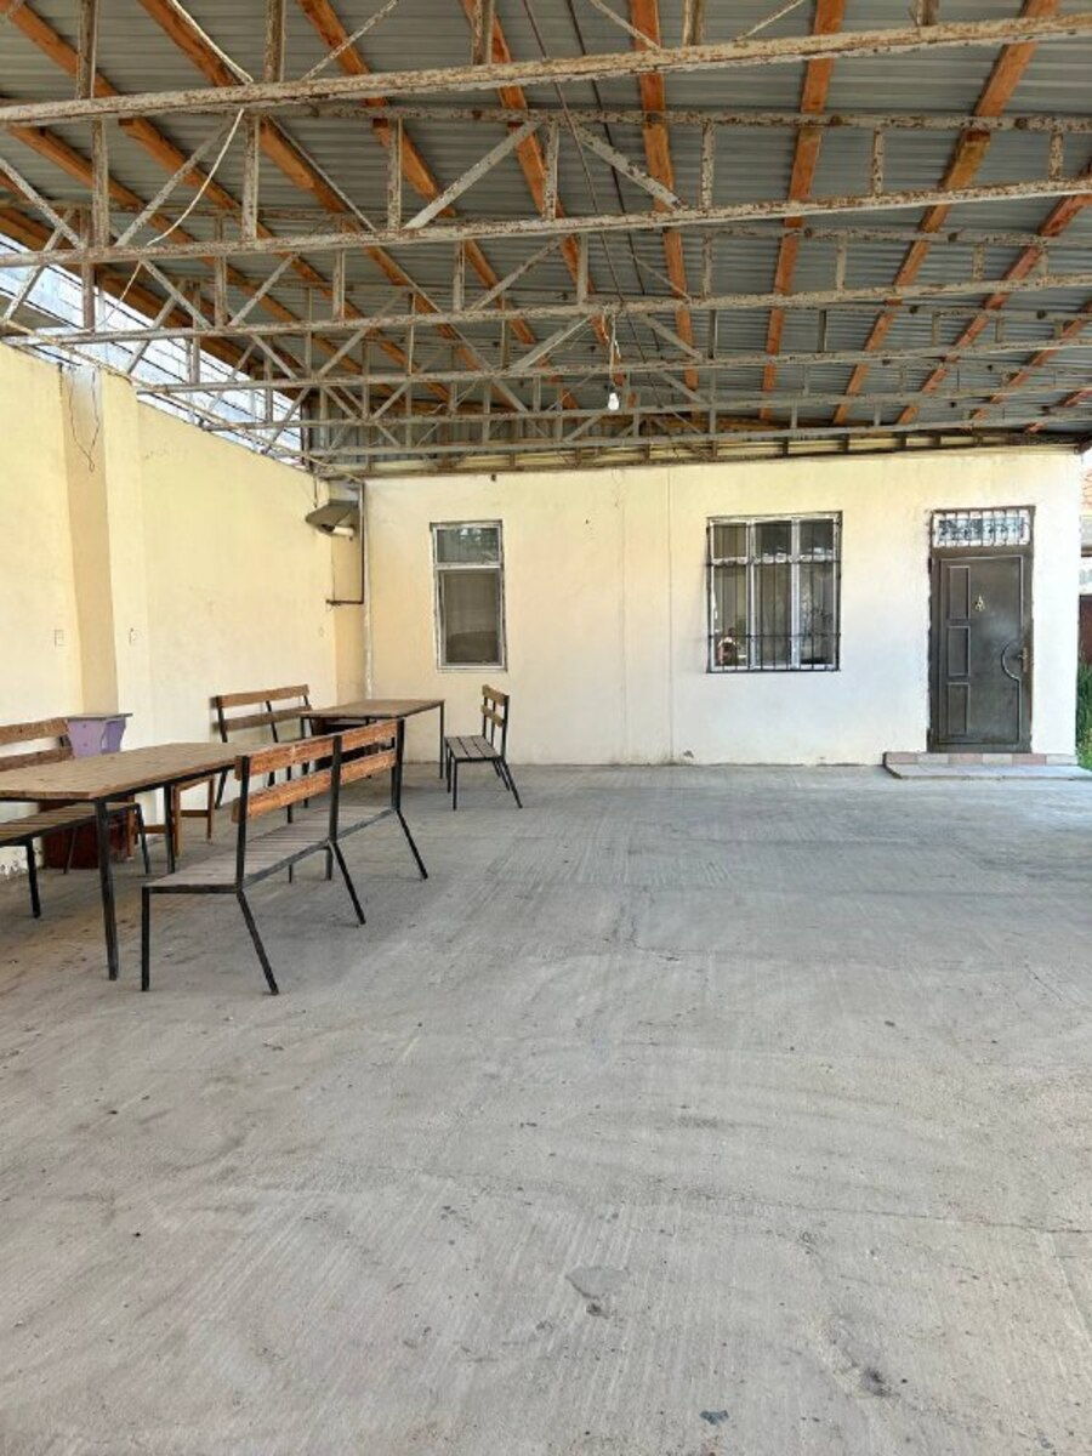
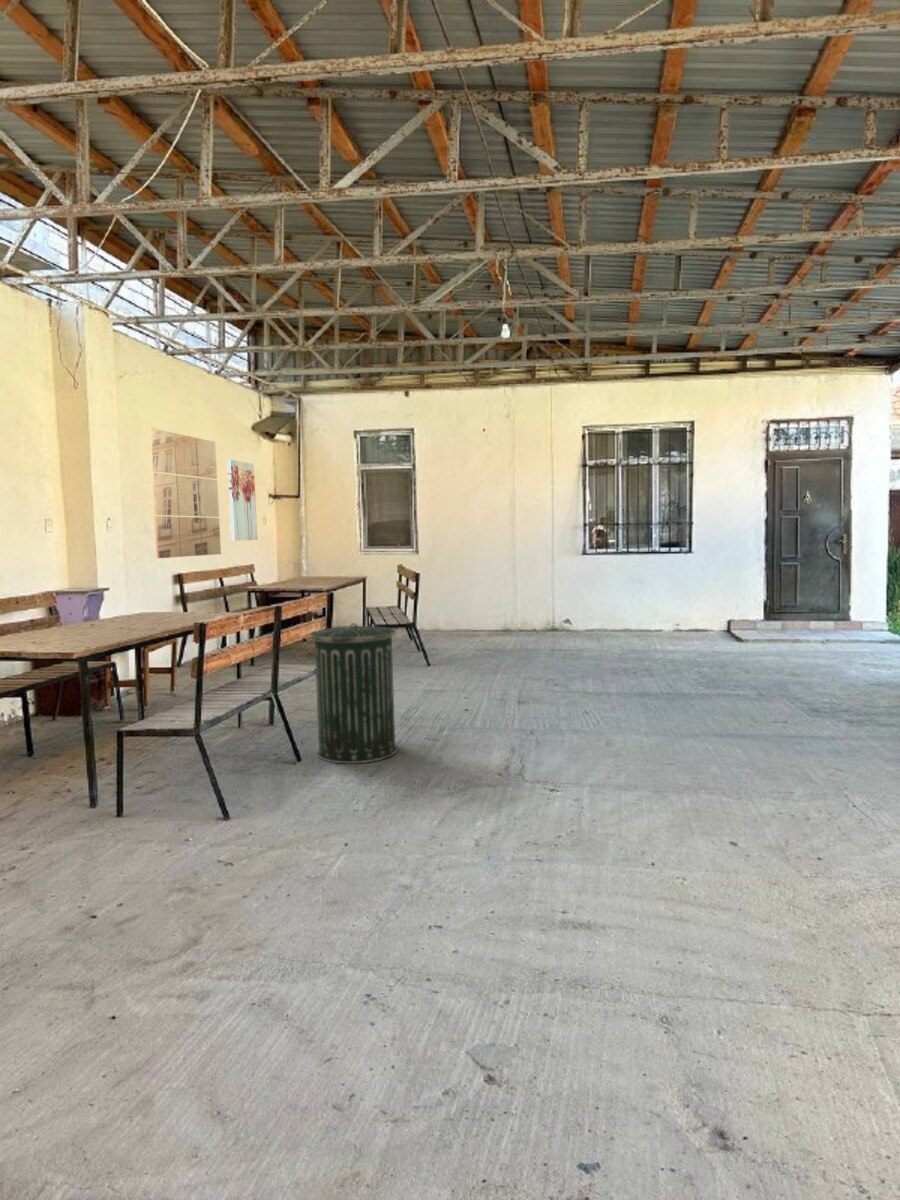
+ wall art [226,458,258,542]
+ wall art [148,427,222,559]
+ trash can [308,622,398,765]
